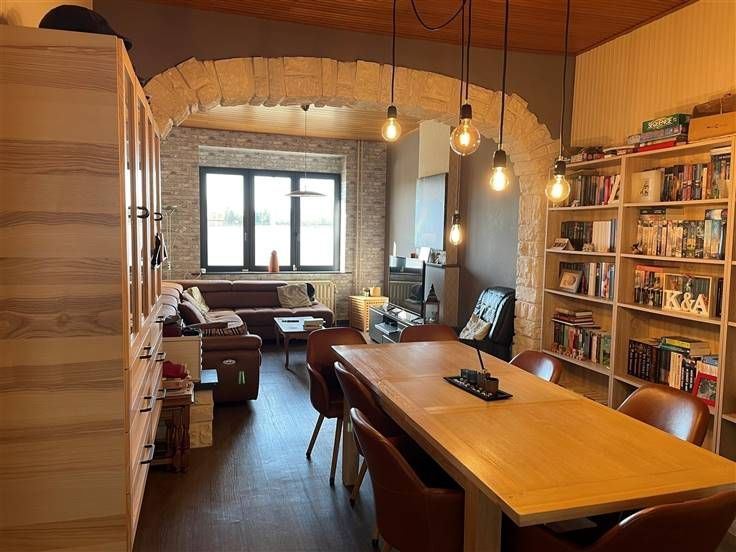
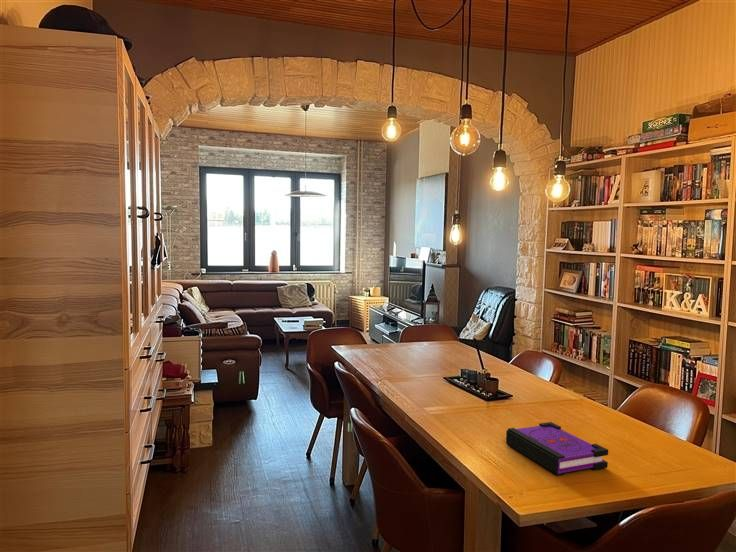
+ board game [505,421,609,476]
